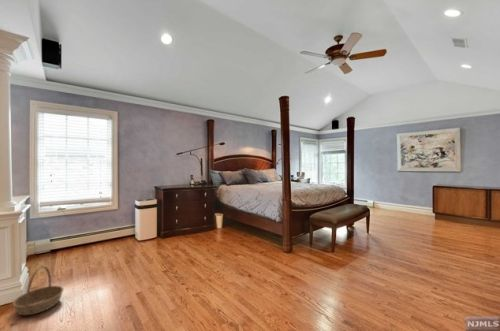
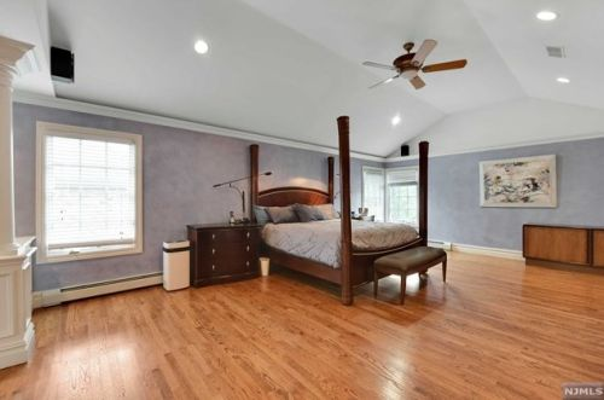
- basket [11,265,65,316]
